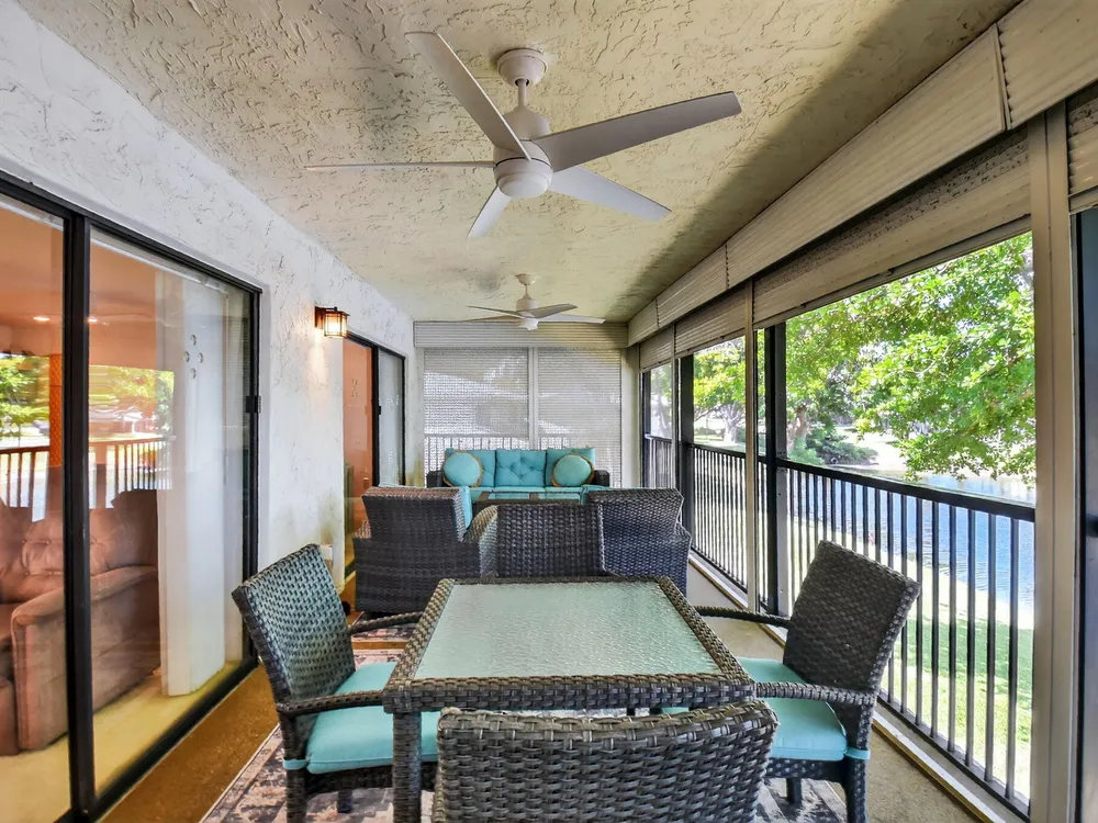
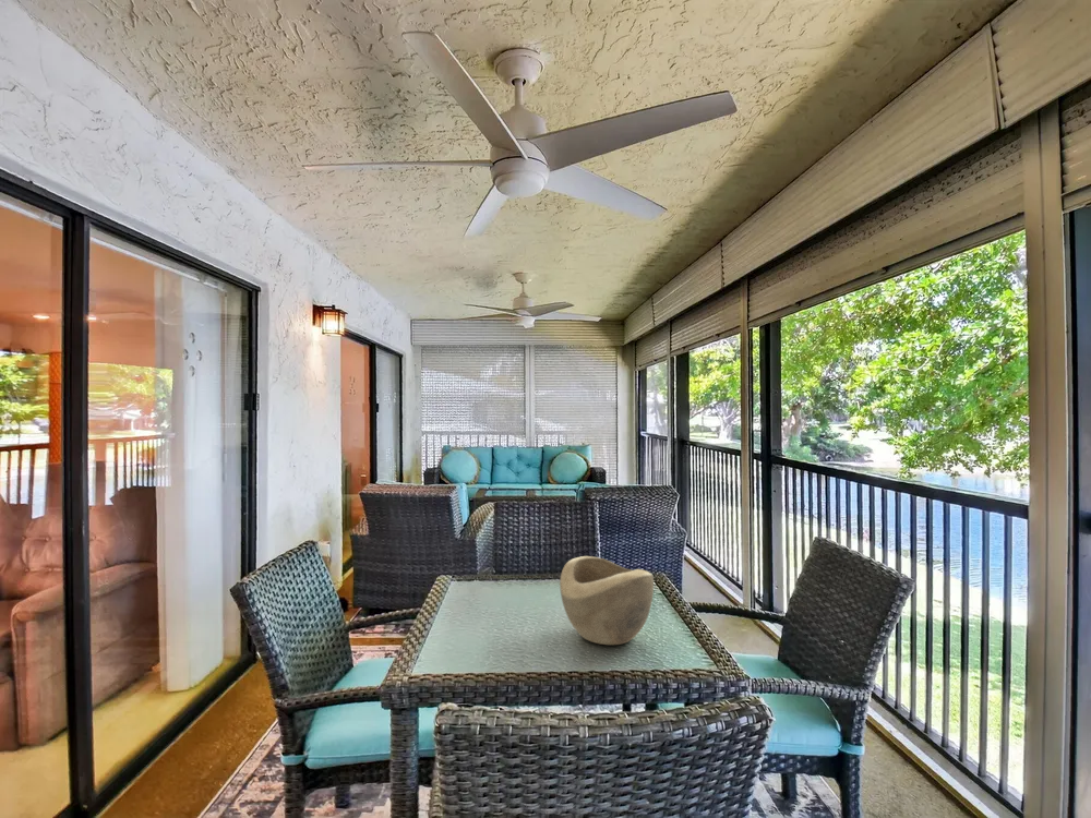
+ decorative bowl [559,555,655,646]
